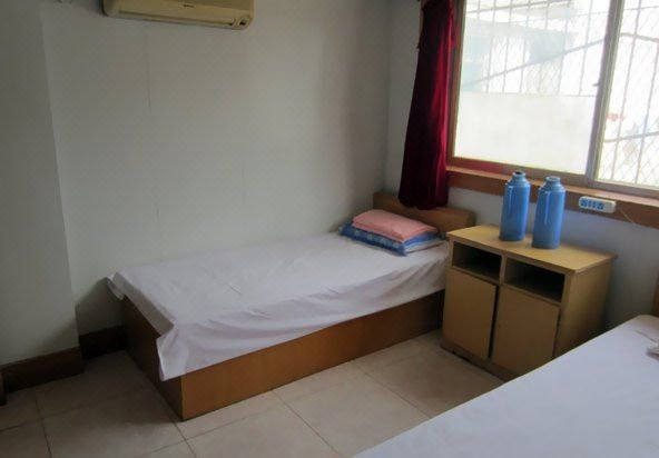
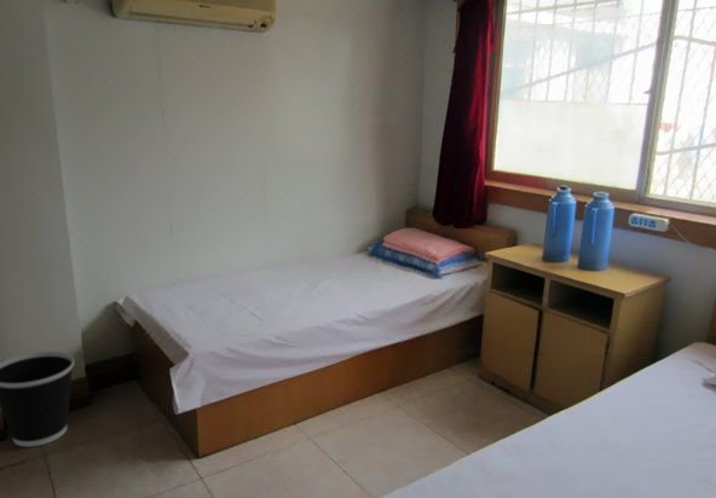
+ wastebasket [0,351,75,447]
